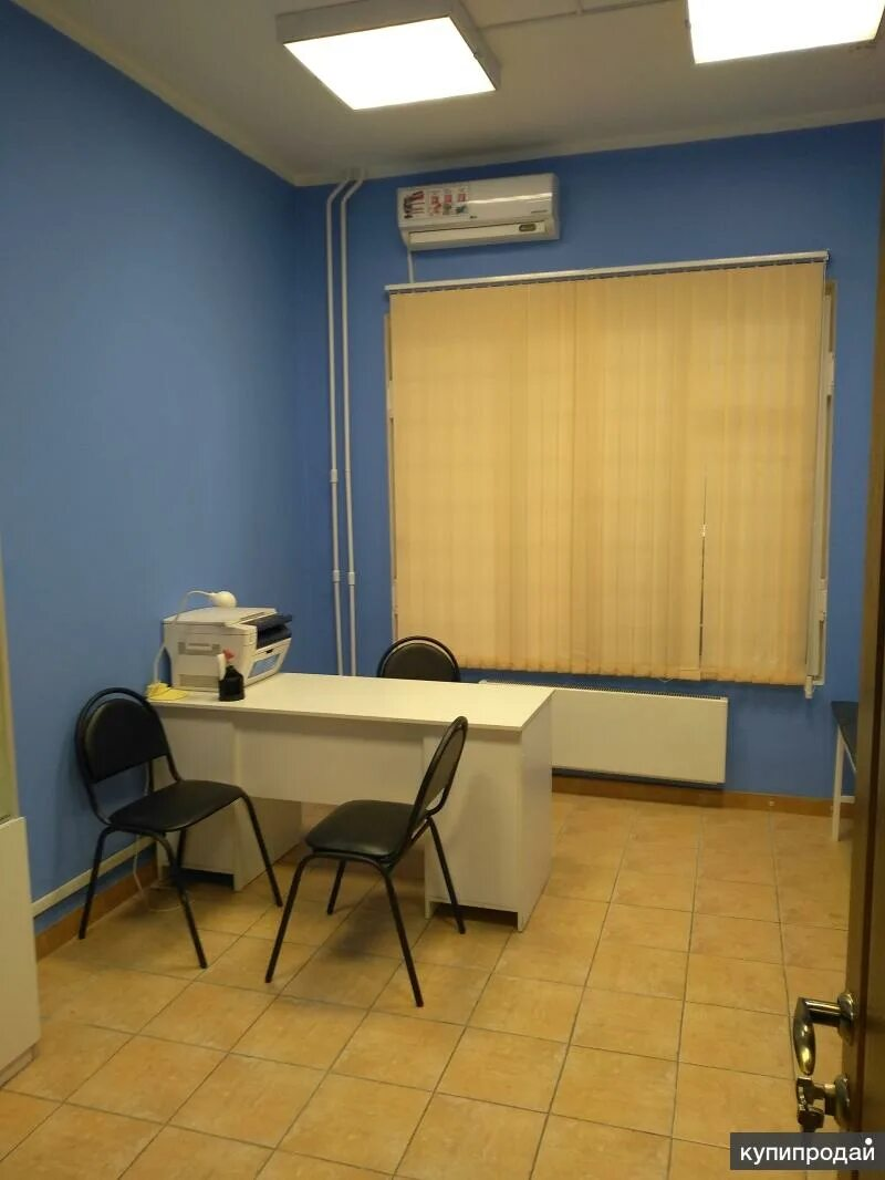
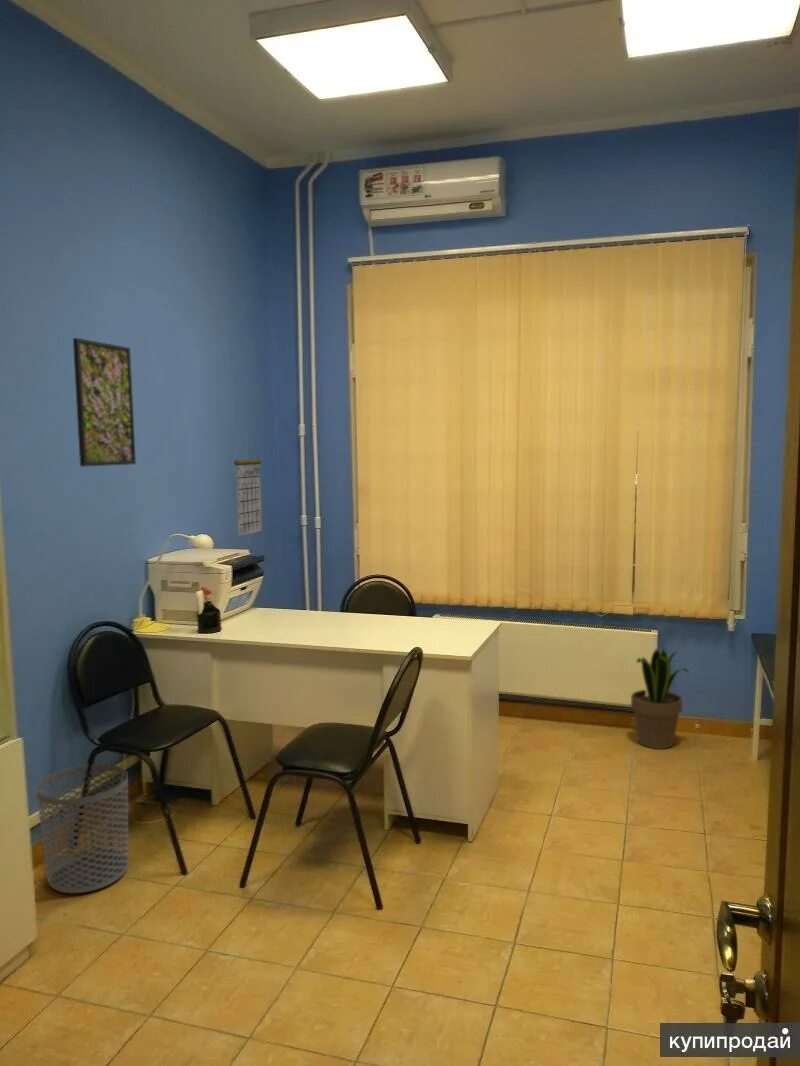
+ waste bin [36,763,129,894]
+ calendar [233,442,263,537]
+ potted plant [630,648,691,750]
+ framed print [72,337,137,467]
